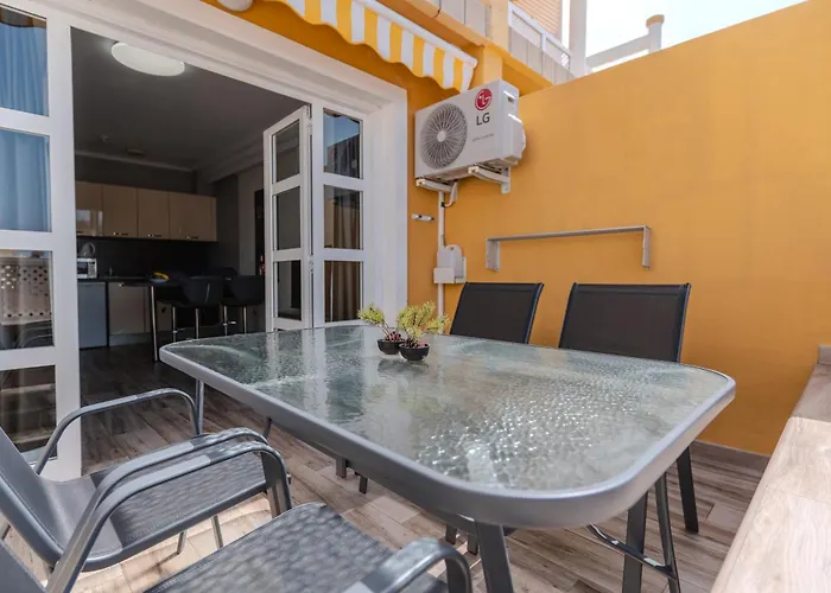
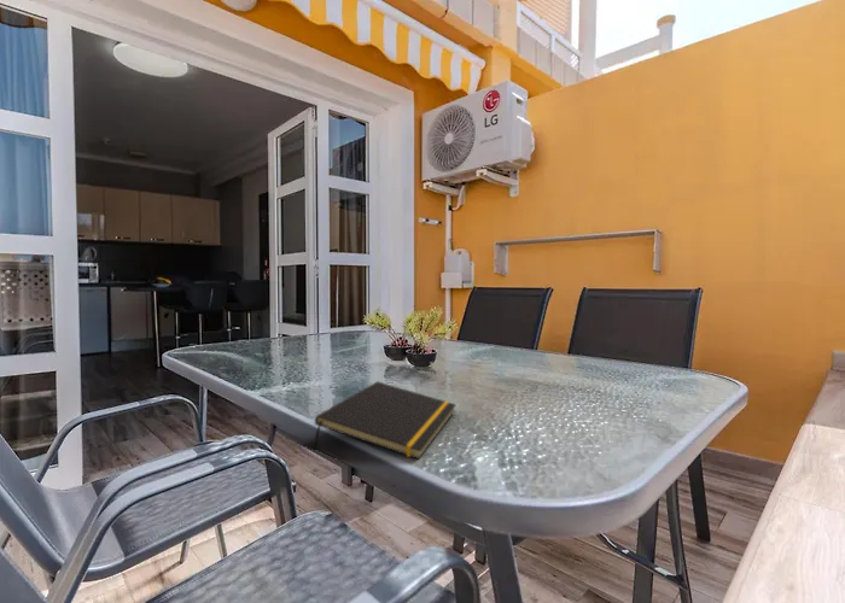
+ notepad [313,380,458,461]
